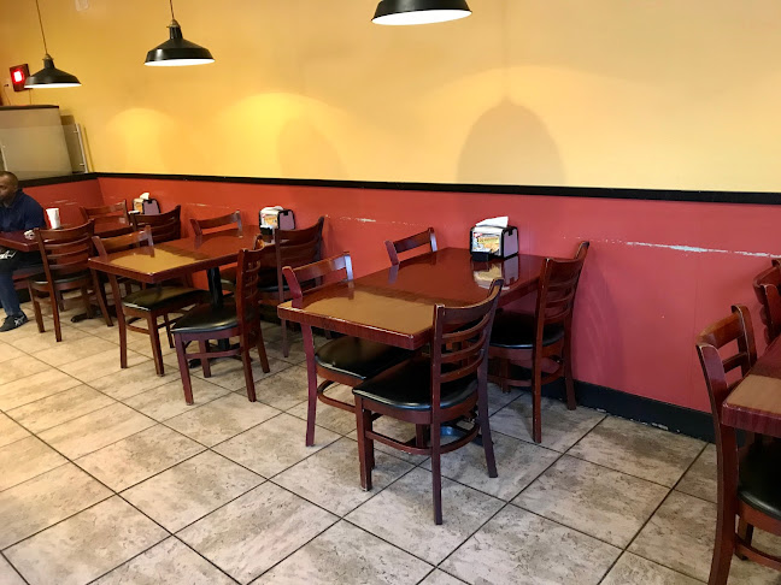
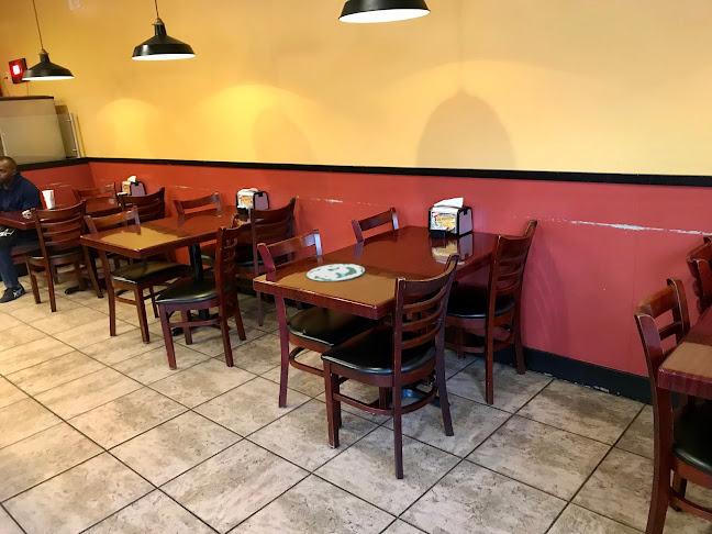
+ plate [305,263,366,282]
